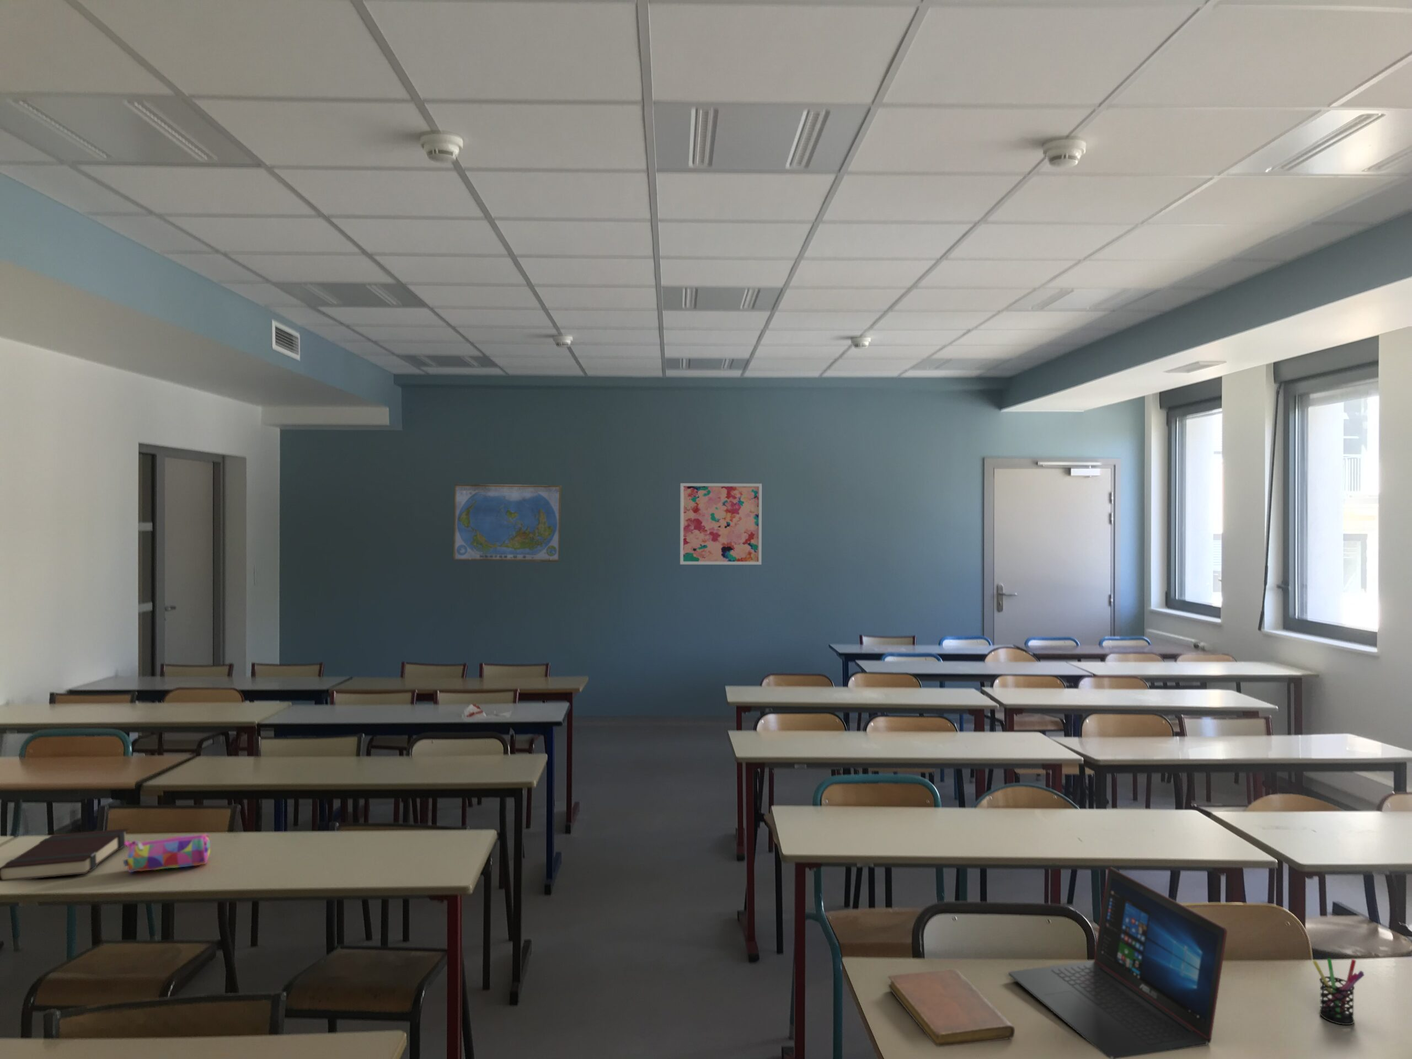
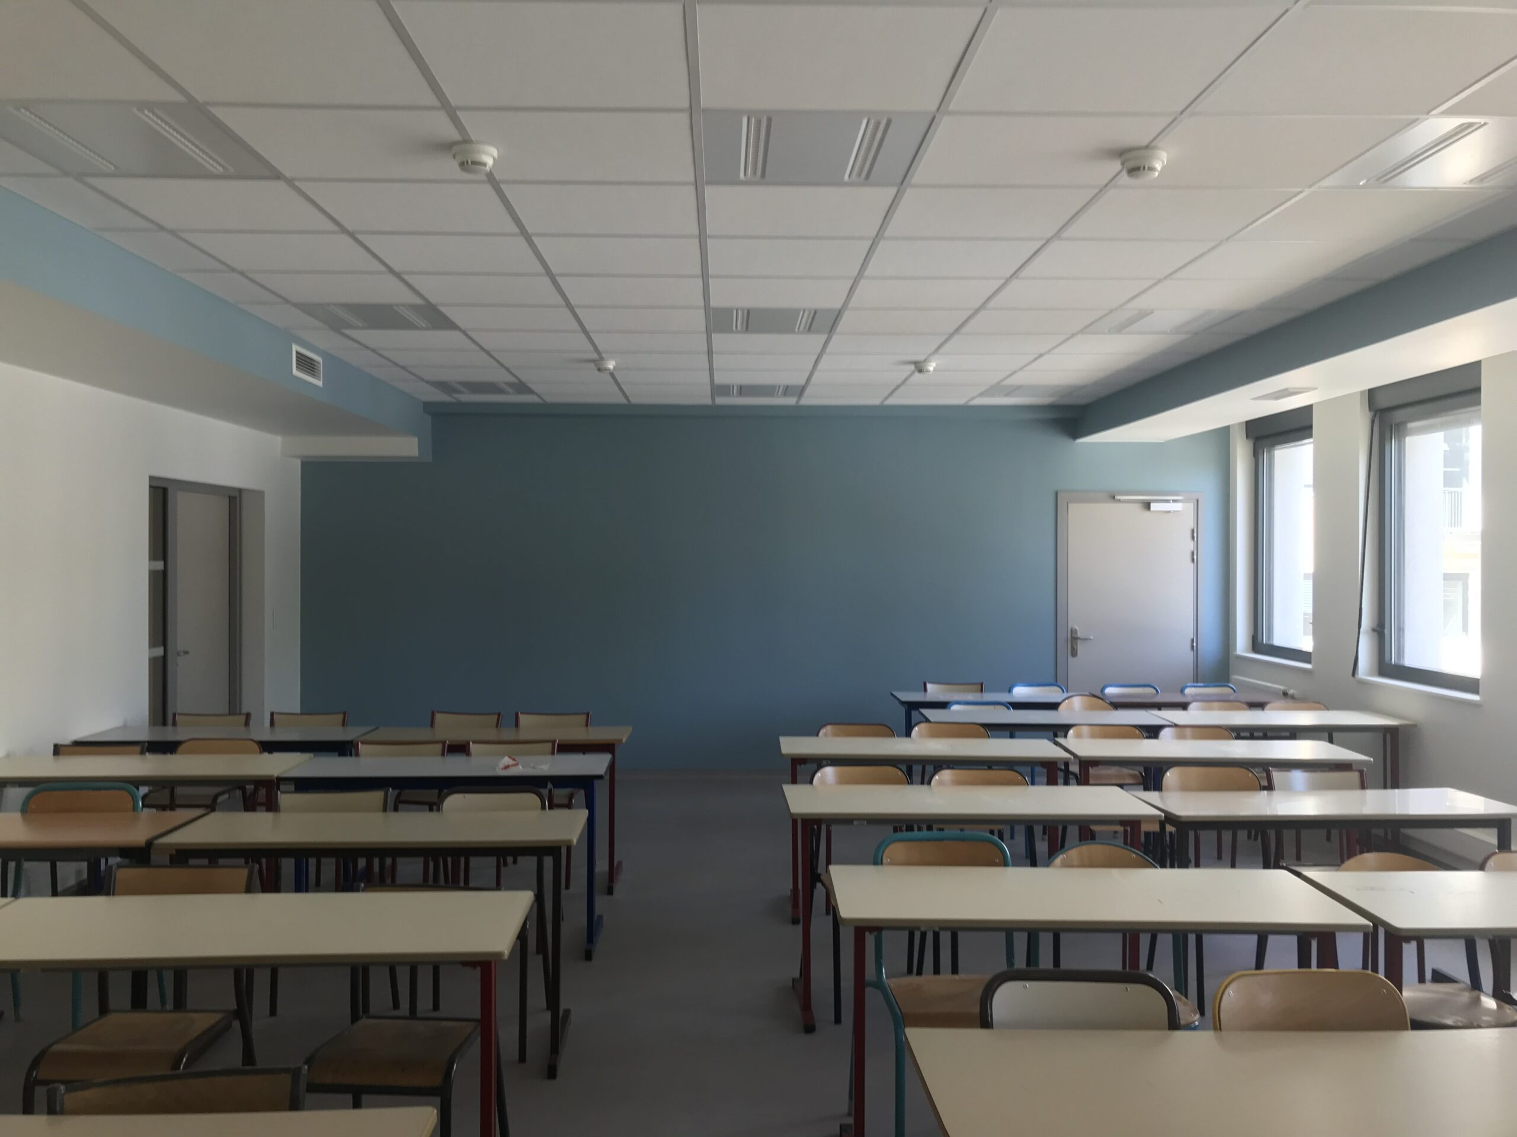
- book [0,828,130,882]
- wall art [679,483,763,565]
- world map [453,484,563,562]
- laptop [1007,867,1227,1059]
- notebook [887,969,1015,1048]
- pen holder [1312,958,1365,1026]
- pencil case [122,833,211,873]
